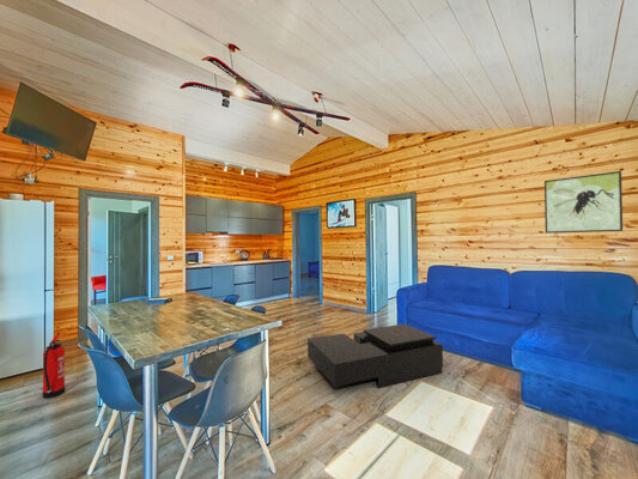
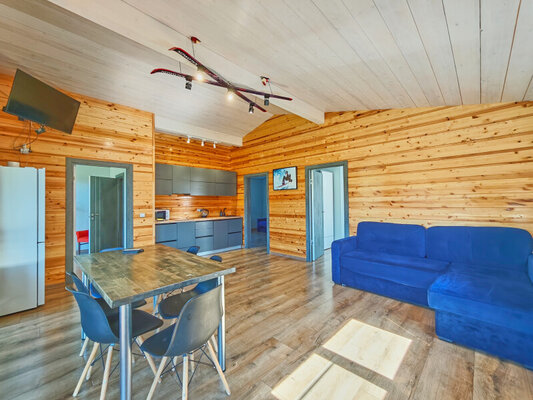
- fire extinguisher [42,332,66,400]
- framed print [543,170,624,234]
- coffee table [306,323,444,389]
